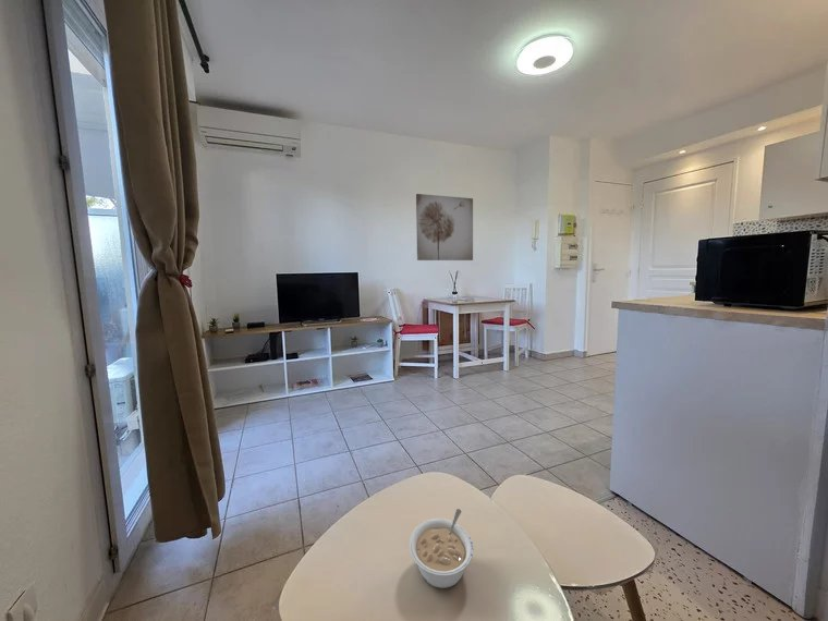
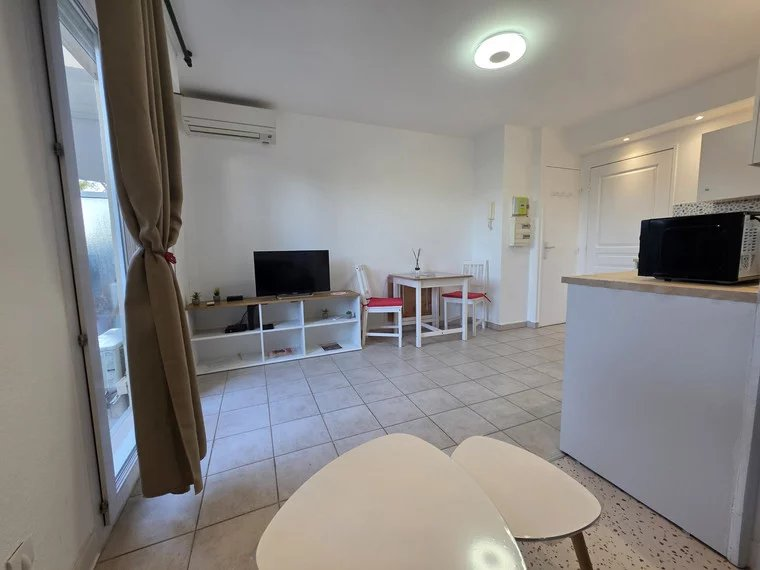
- wall art [415,193,474,261]
- legume [409,508,474,589]
